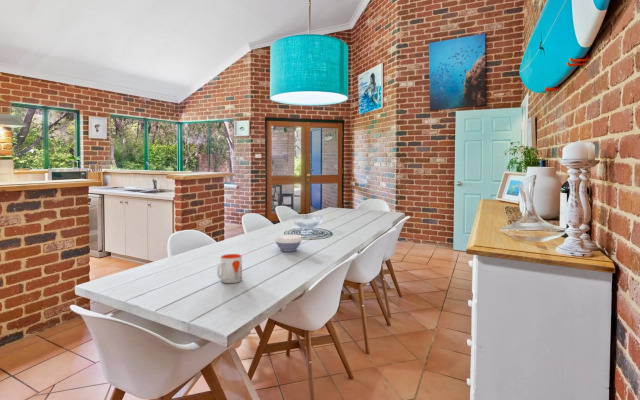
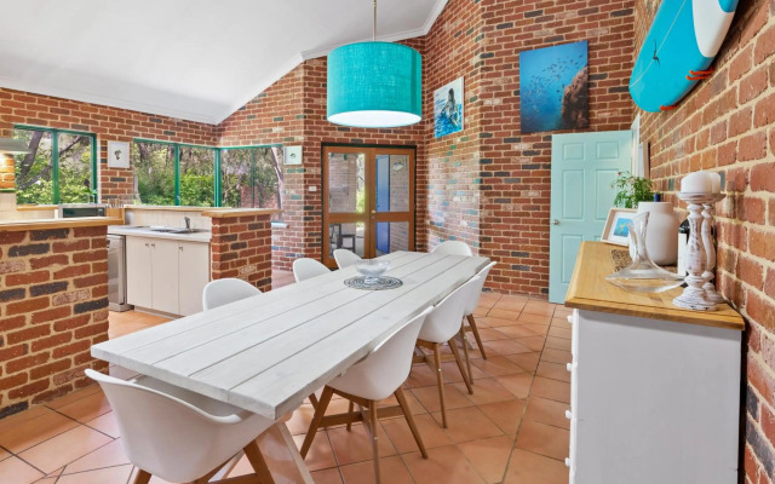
- bowl [274,234,303,253]
- mug [216,253,243,284]
